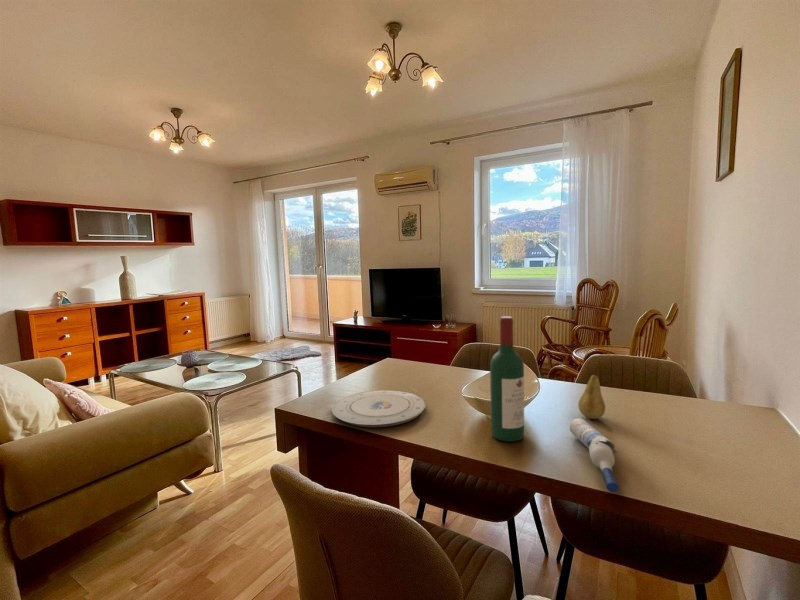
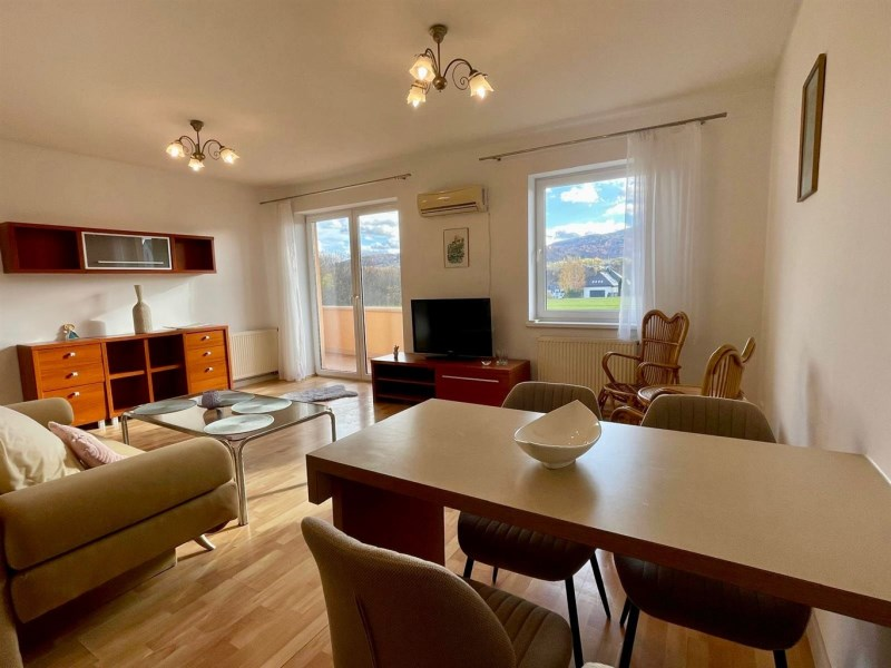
- wine bottle [489,315,525,443]
- plate [331,389,427,428]
- water bottle [569,417,620,493]
- fruit [577,373,606,420]
